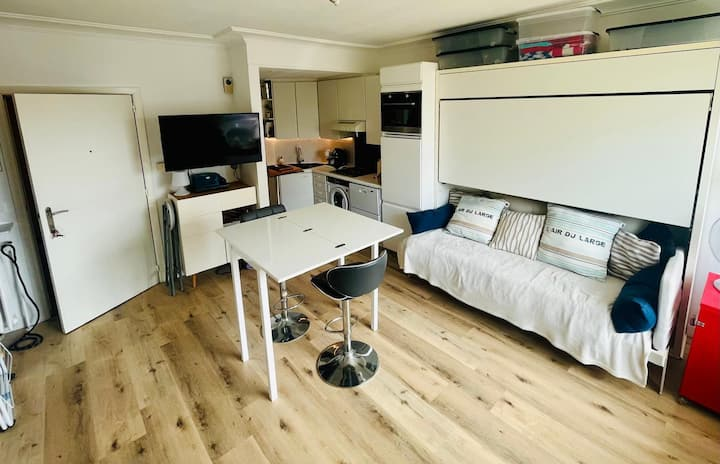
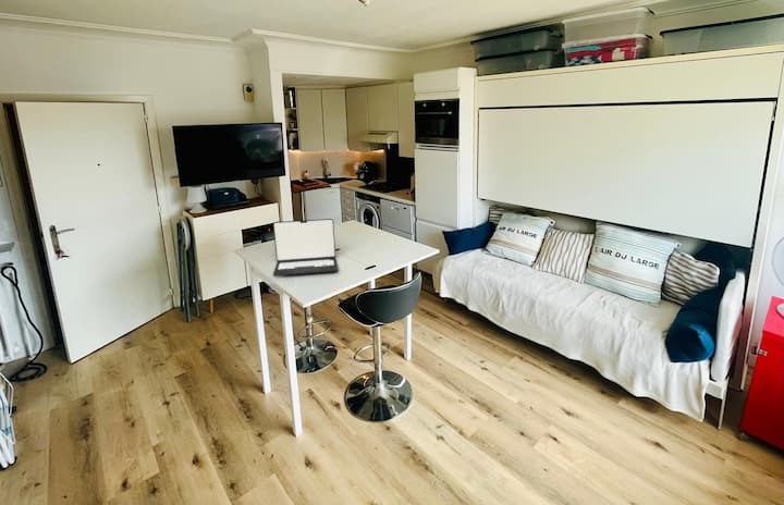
+ laptop [272,218,339,278]
